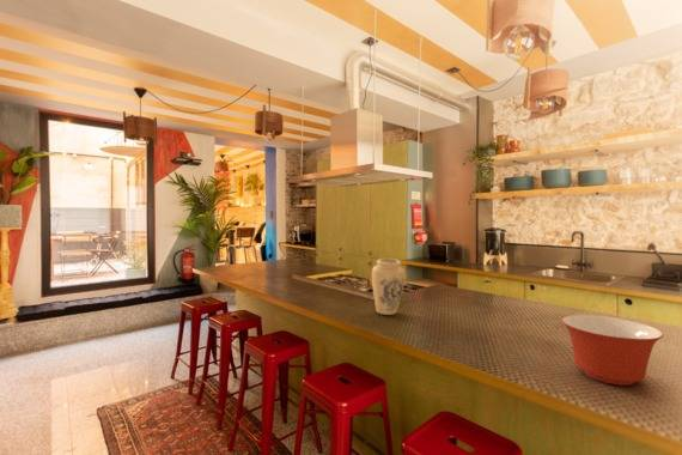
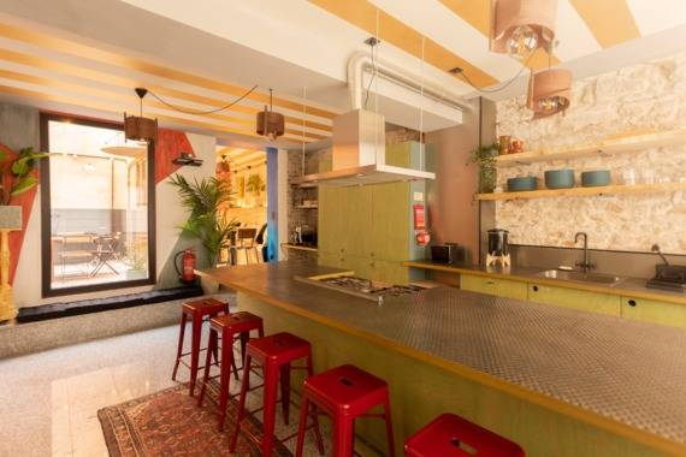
- vase [371,257,406,316]
- mixing bowl [561,314,664,387]
